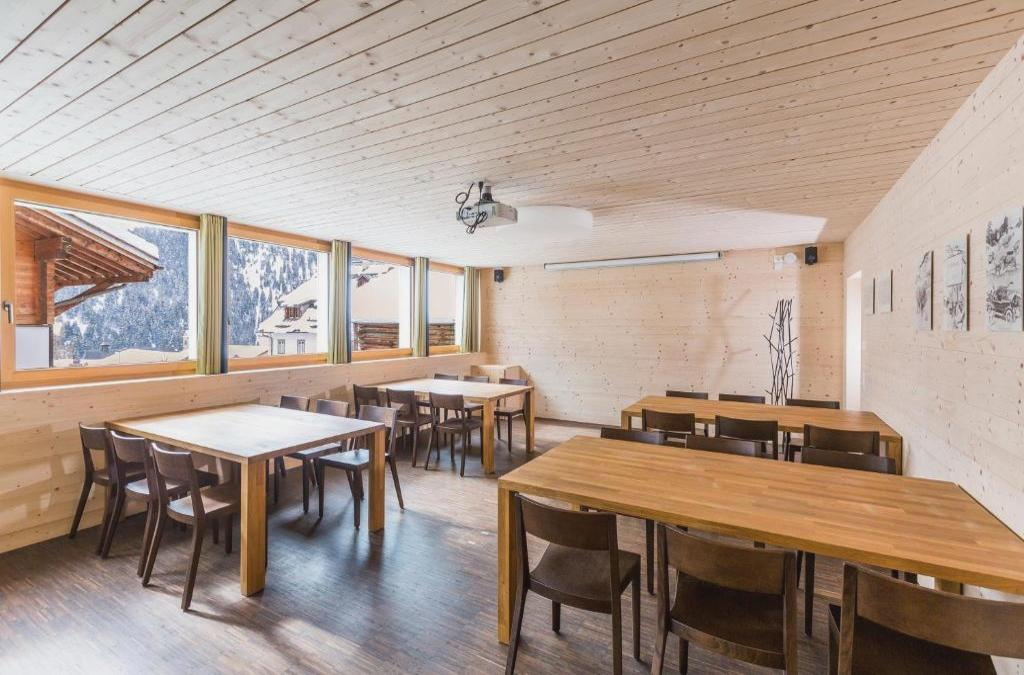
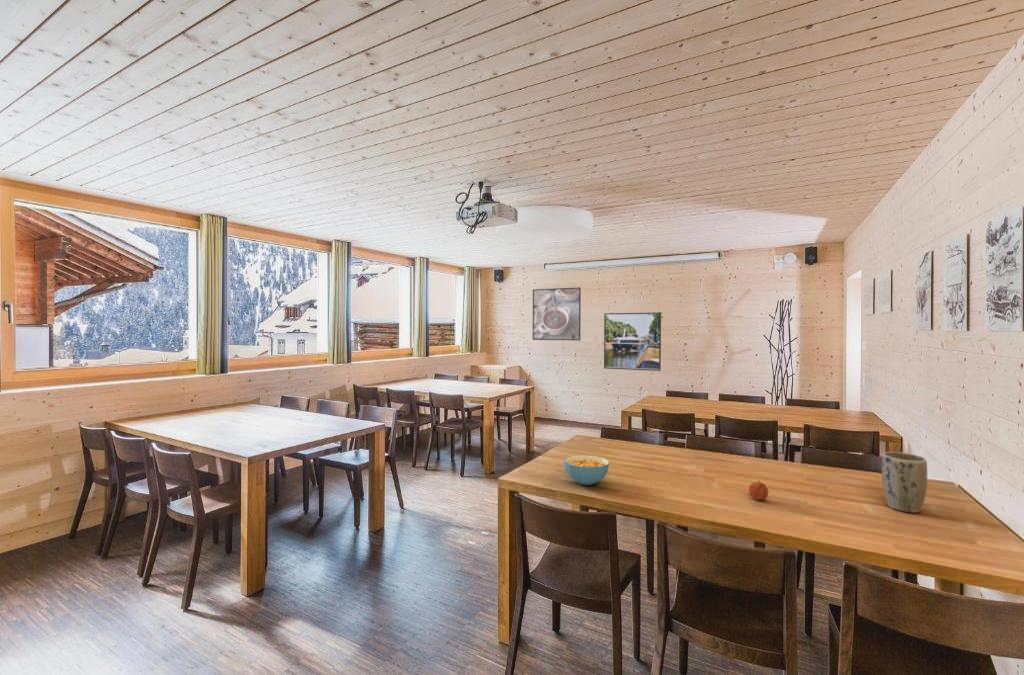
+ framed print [603,312,662,372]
+ cereal bowl [563,454,610,486]
+ plant pot [881,451,928,514]
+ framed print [532,286,582,341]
+ fruit [748,479,769,502]
